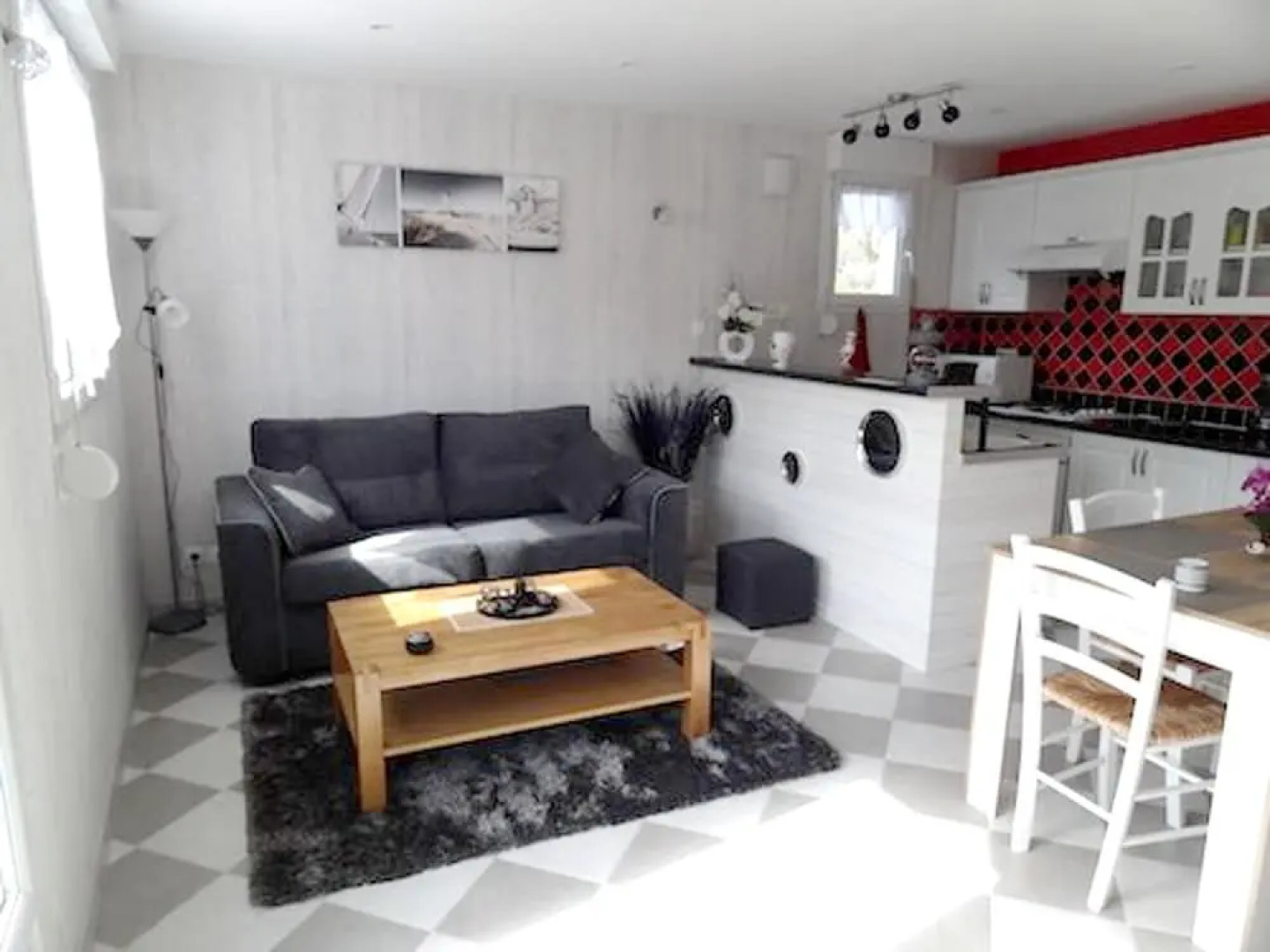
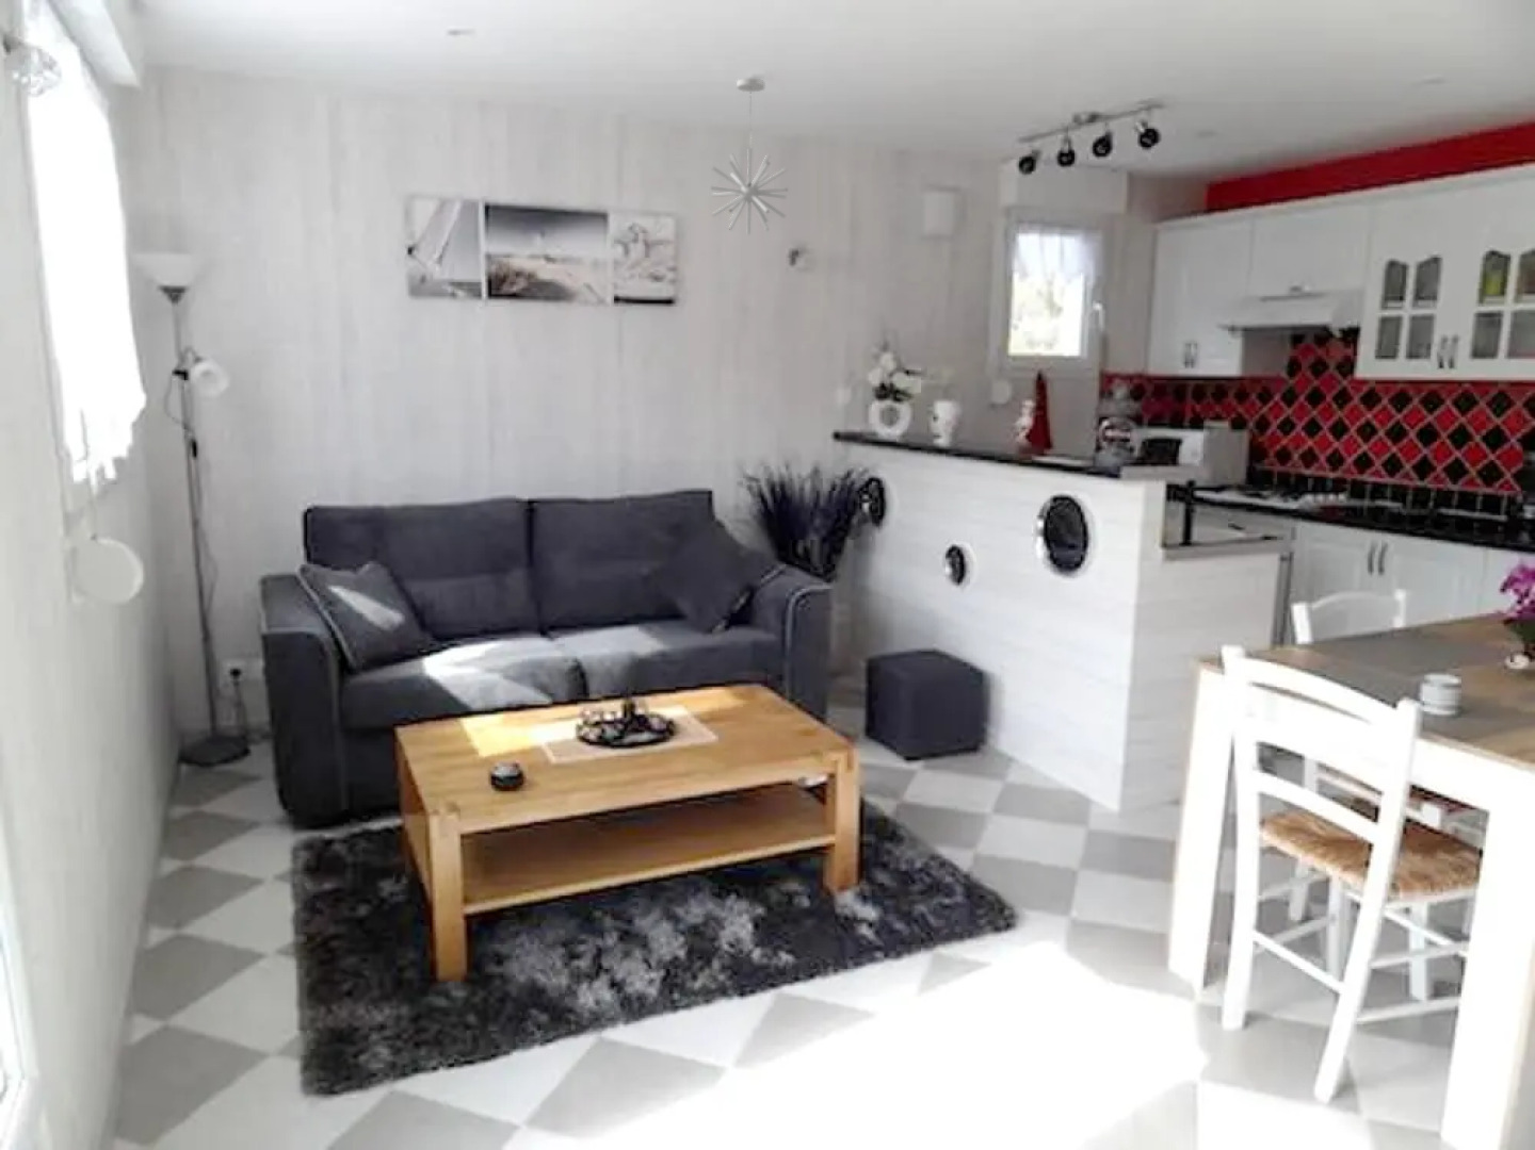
+ pendant light [709,77,789,236]
